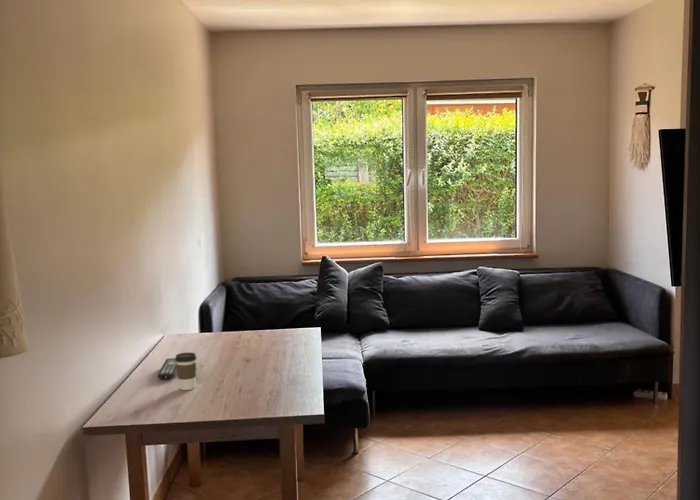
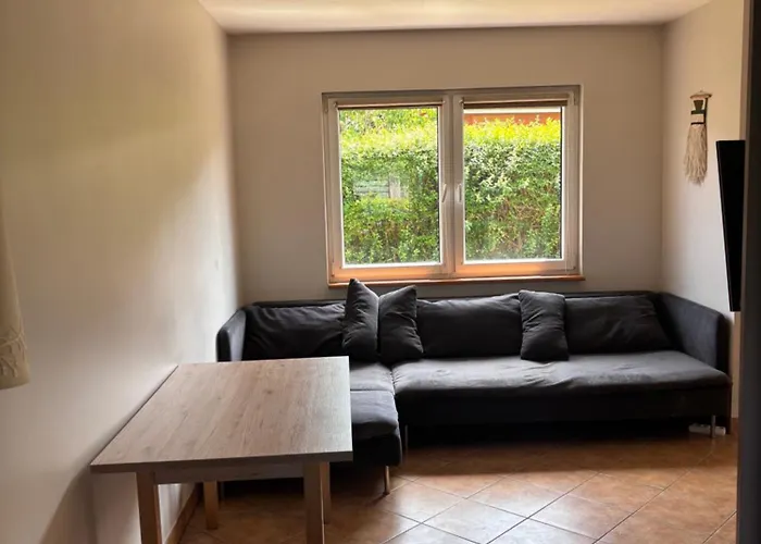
- coffee cup [174,351,198,391]
- remote control [156,357,177,380]
